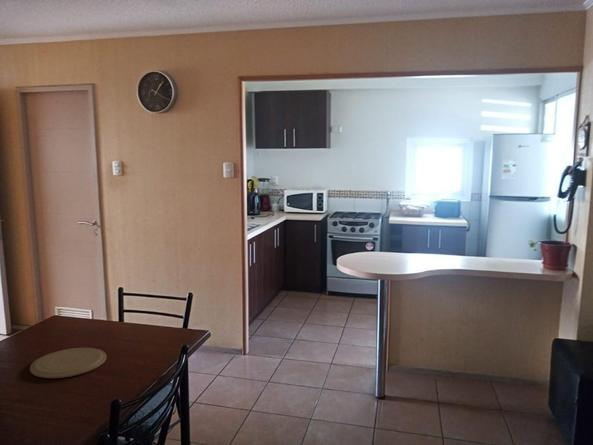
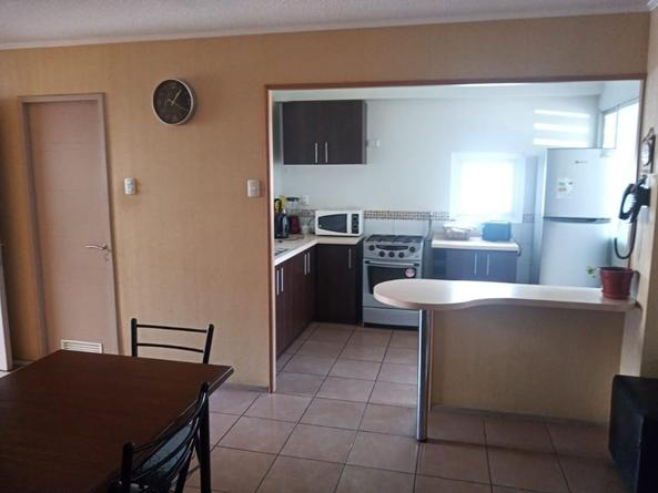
- plate [29,347,107,379]
